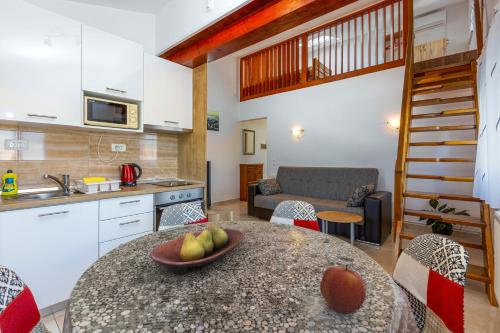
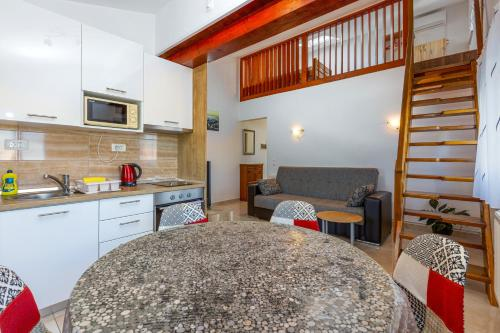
- apple [319,263,367,314]
- fruit bowl [149,224,245,276]
